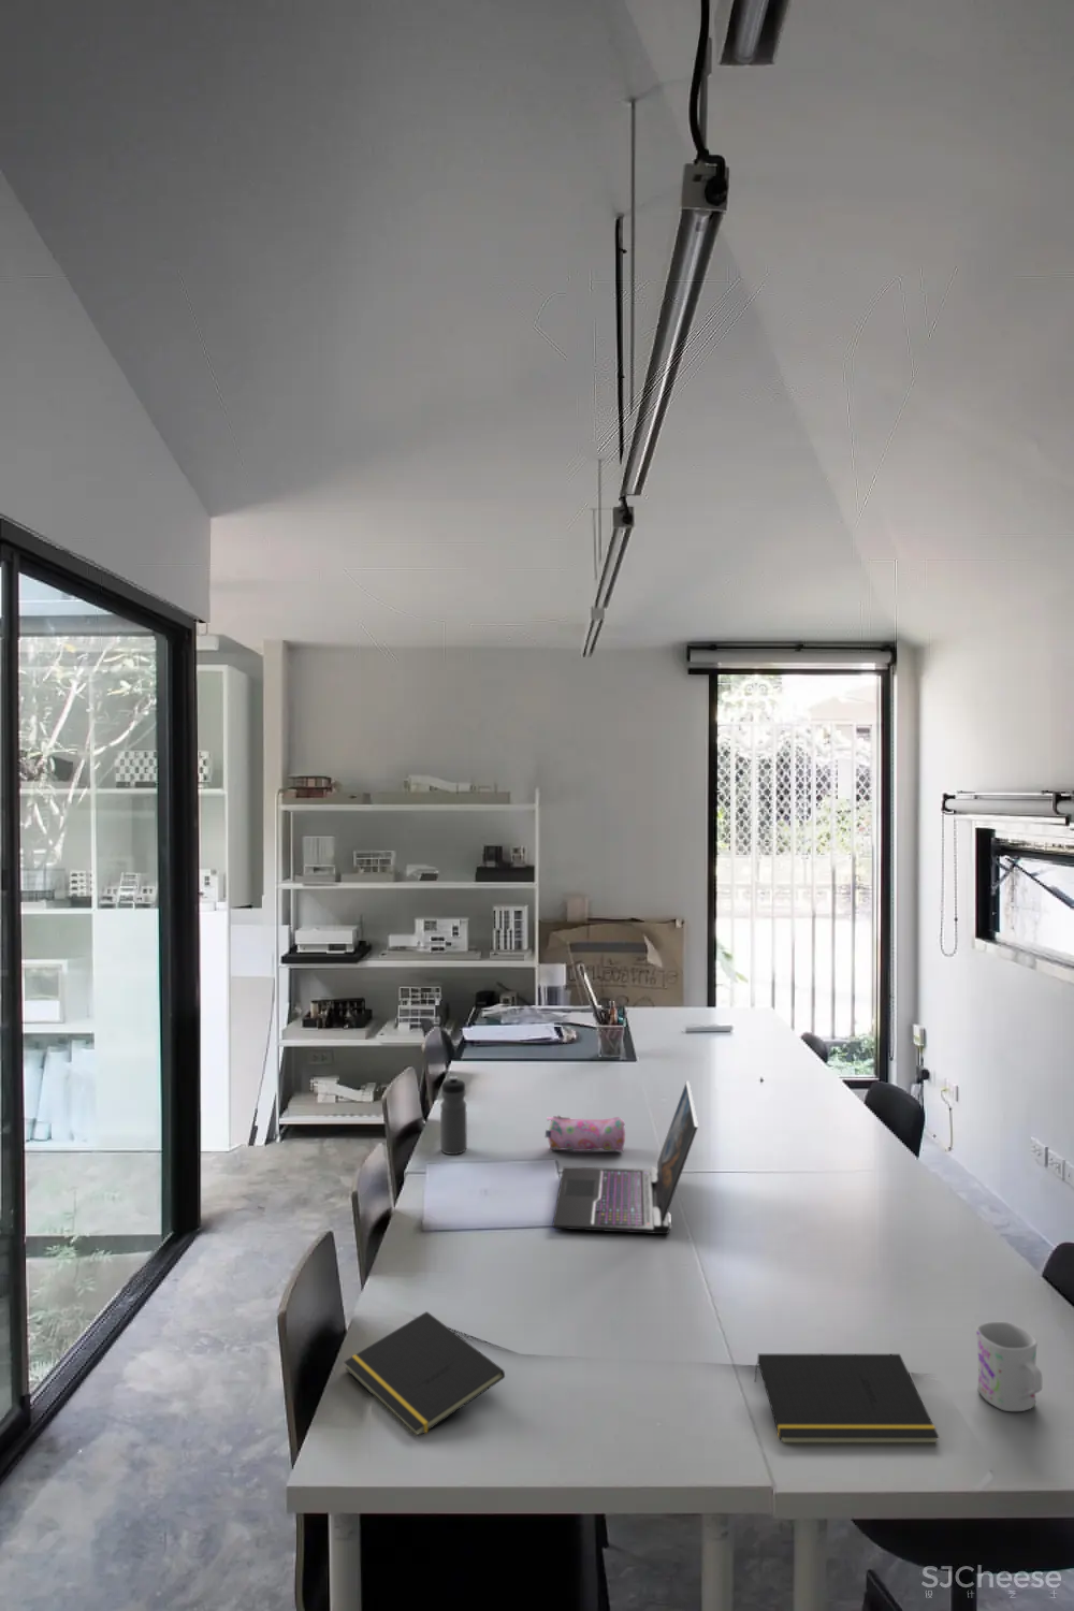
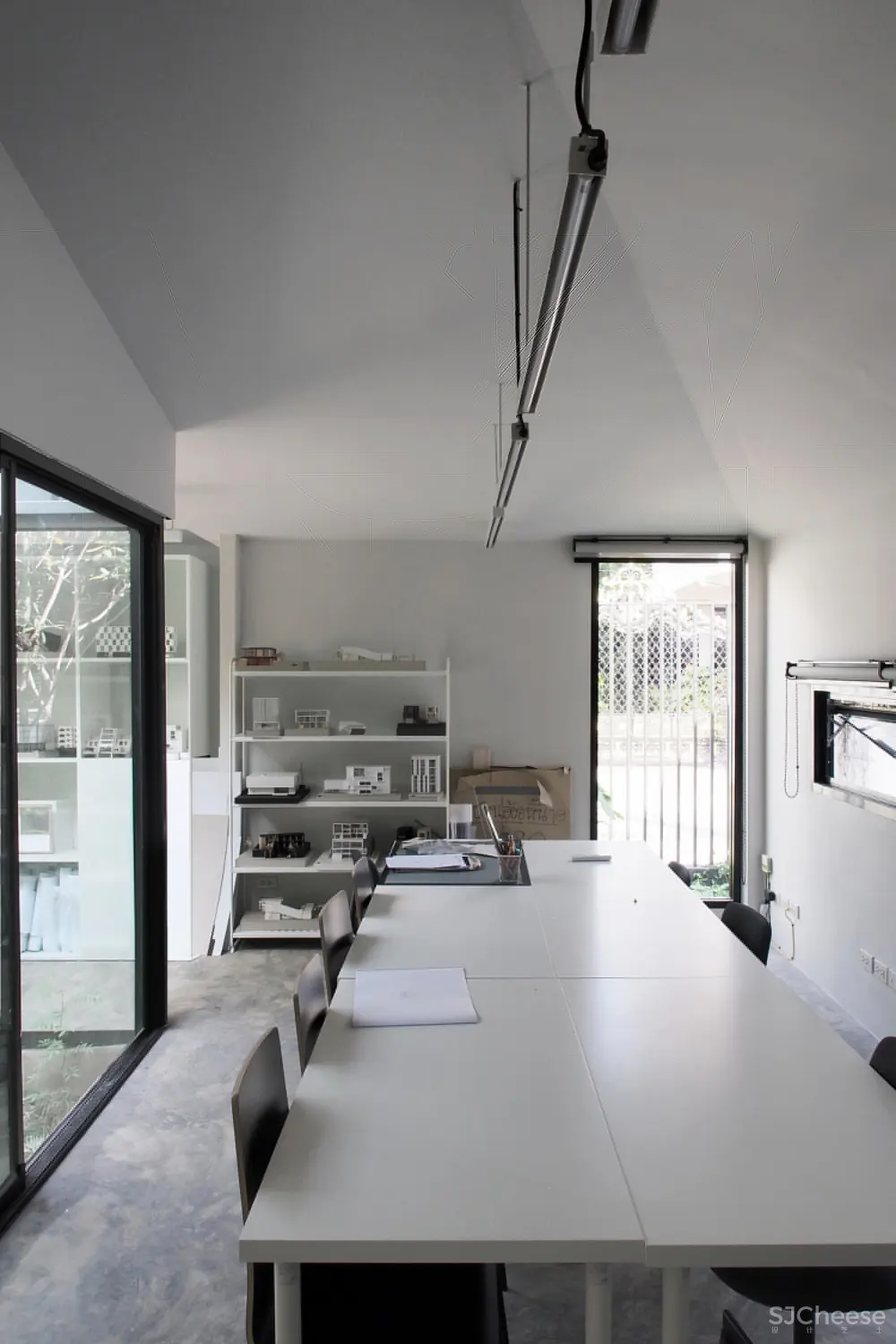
- water bottle [439,1075,469,1156]
- notepad [344,1310,506,1436]
- laptop [551,1080,699,1235]
- pencil case [544,1115,626,1152]
- mug [976,1321,1043,1412]
- notepad [753,1353,940,1443]
